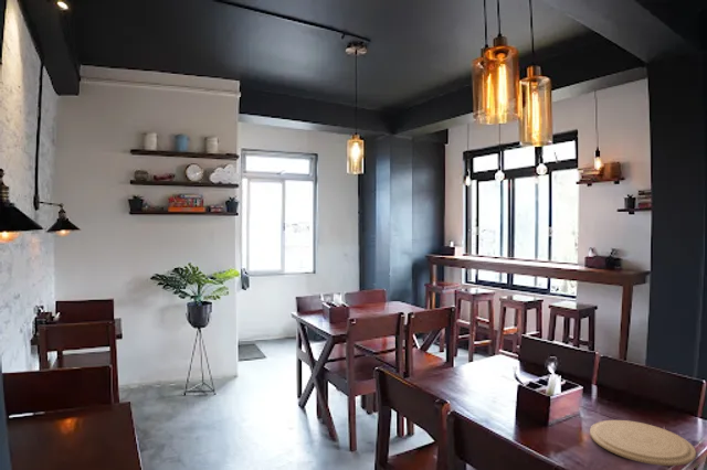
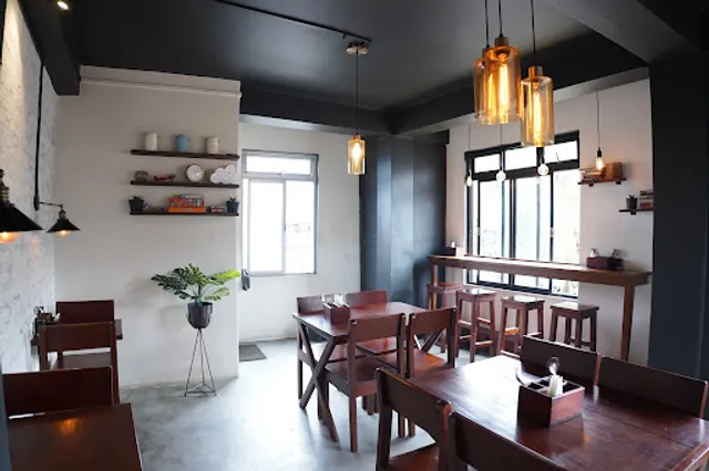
- plate [589,419,697,467]
